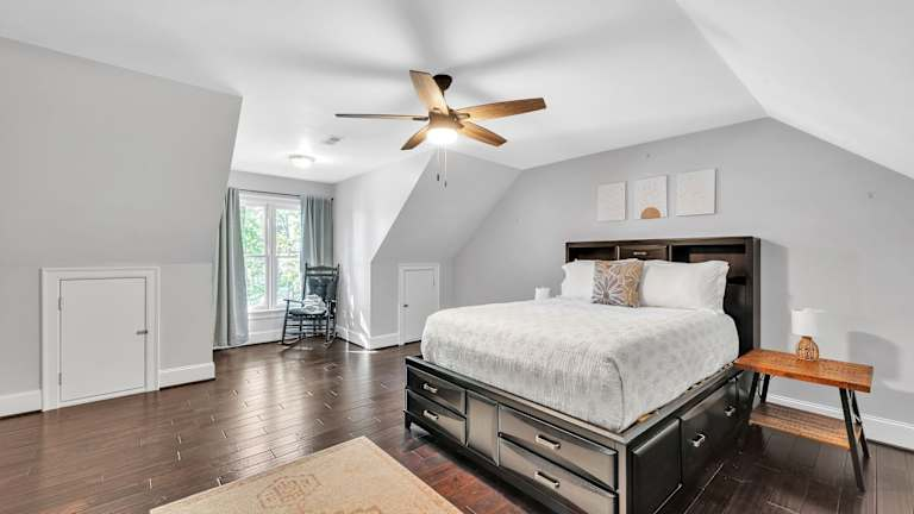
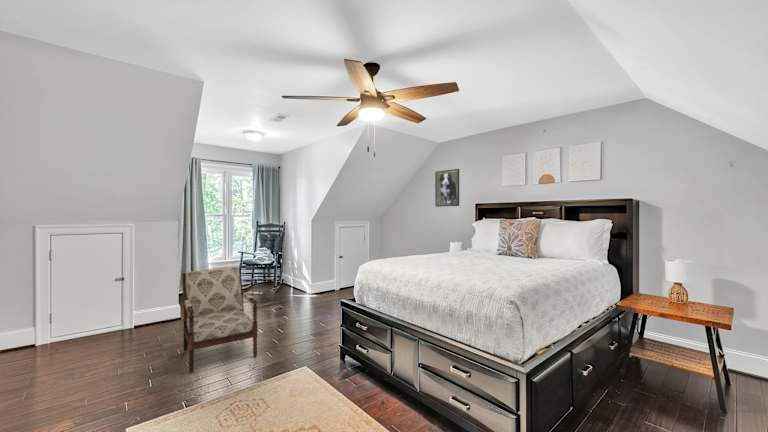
+ armchair [181,266,258,374]
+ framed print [434,168,460,208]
